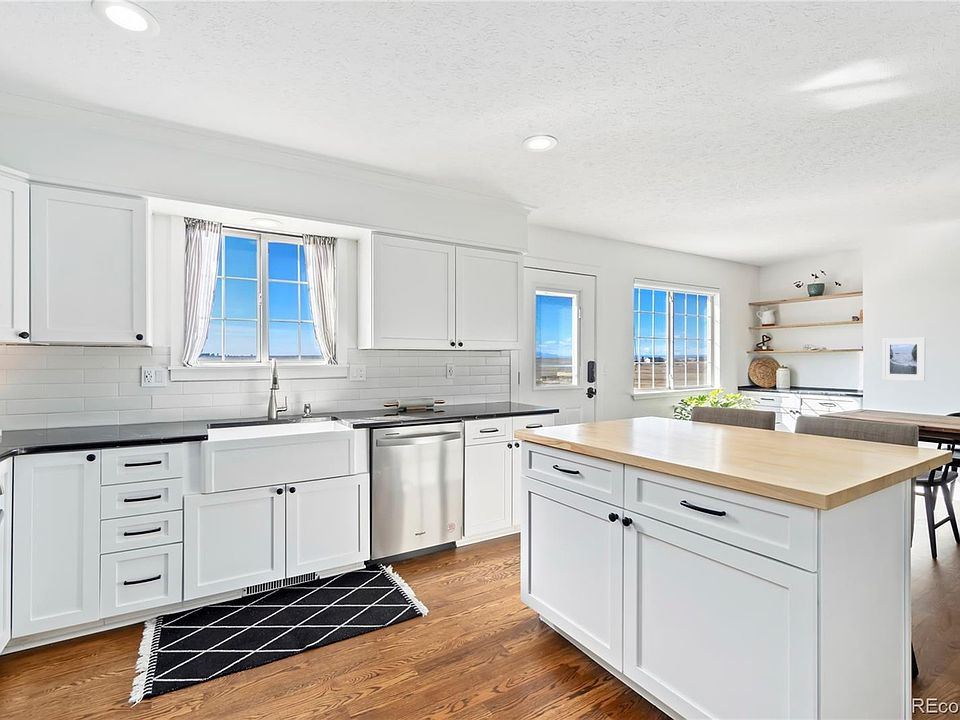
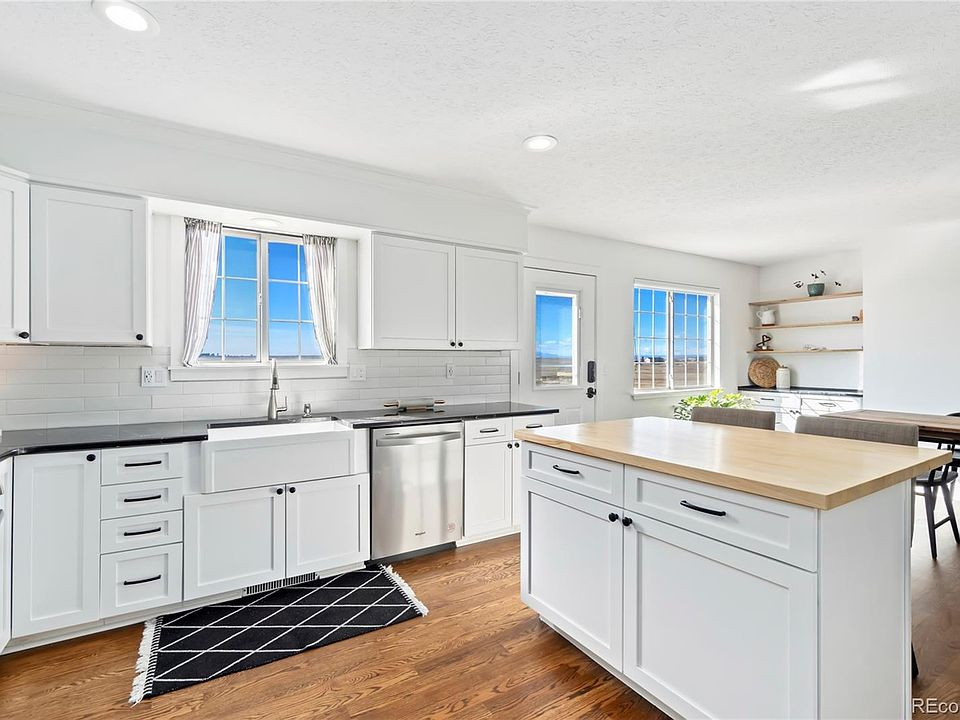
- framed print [881,337,927,382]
